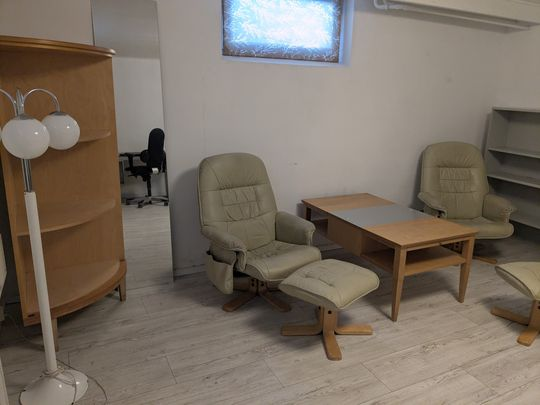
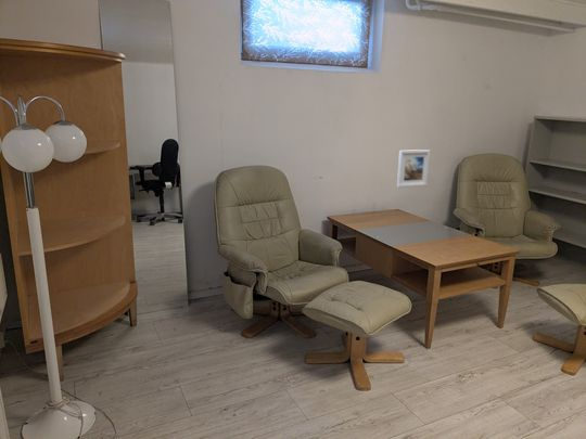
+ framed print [396,149,431,189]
